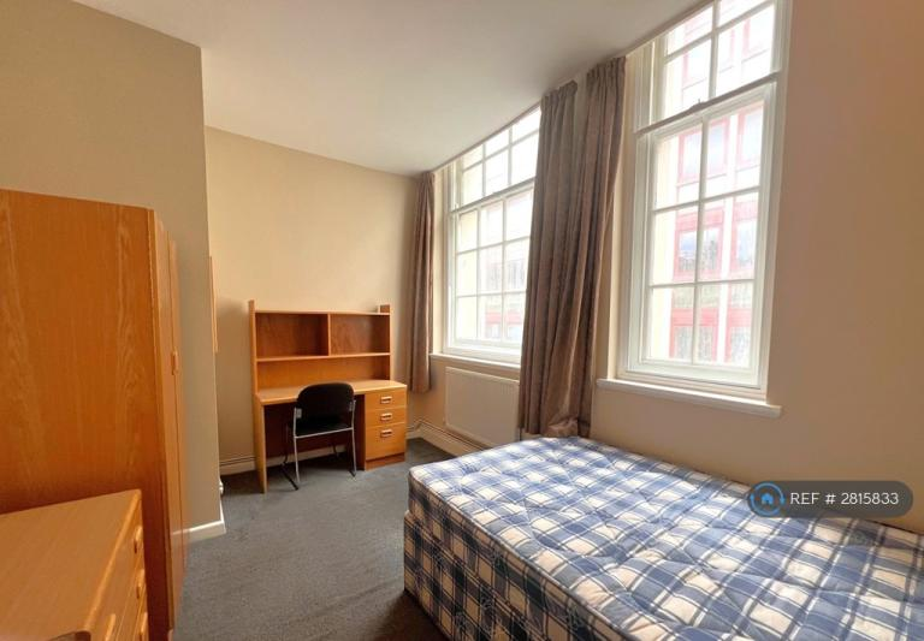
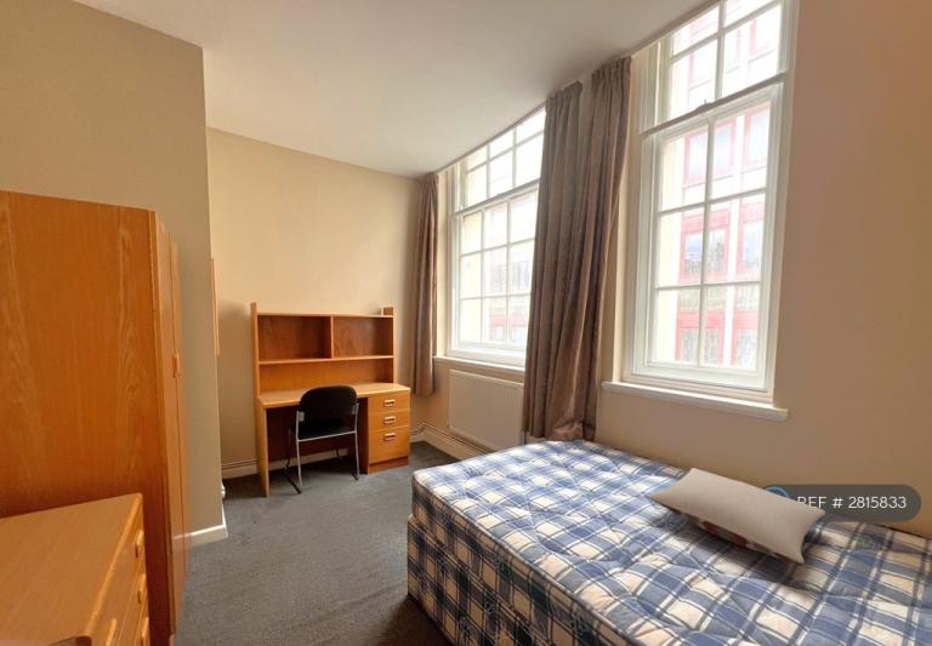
+ pillow [648,467,826,565]
